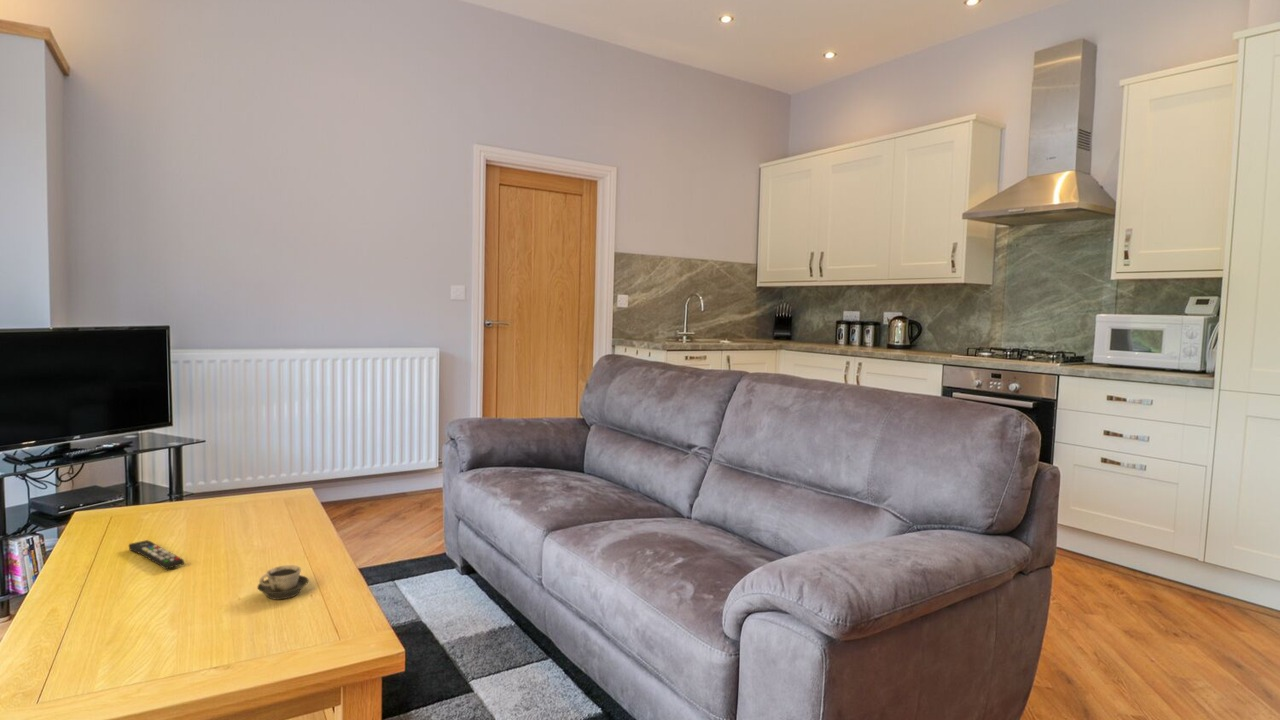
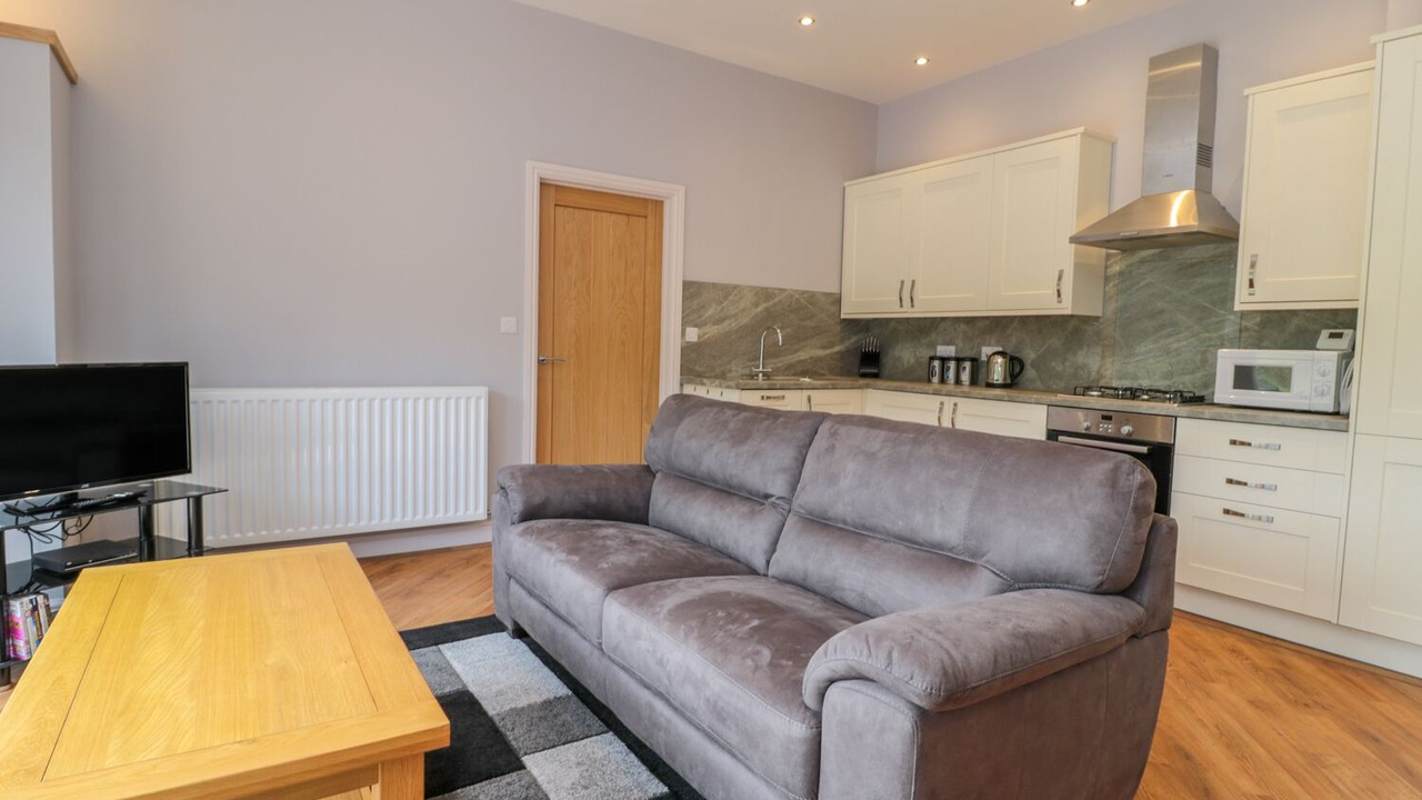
- cup [256,564,310,601]
- remote control [128,539,185,570]
